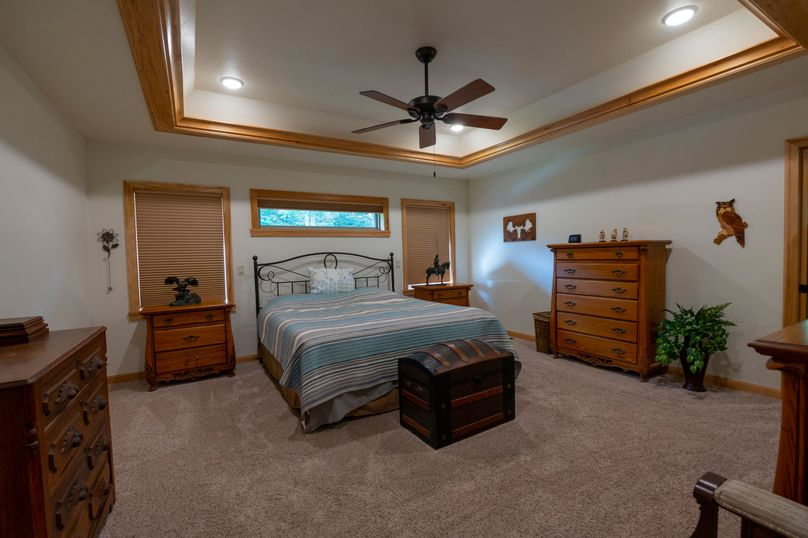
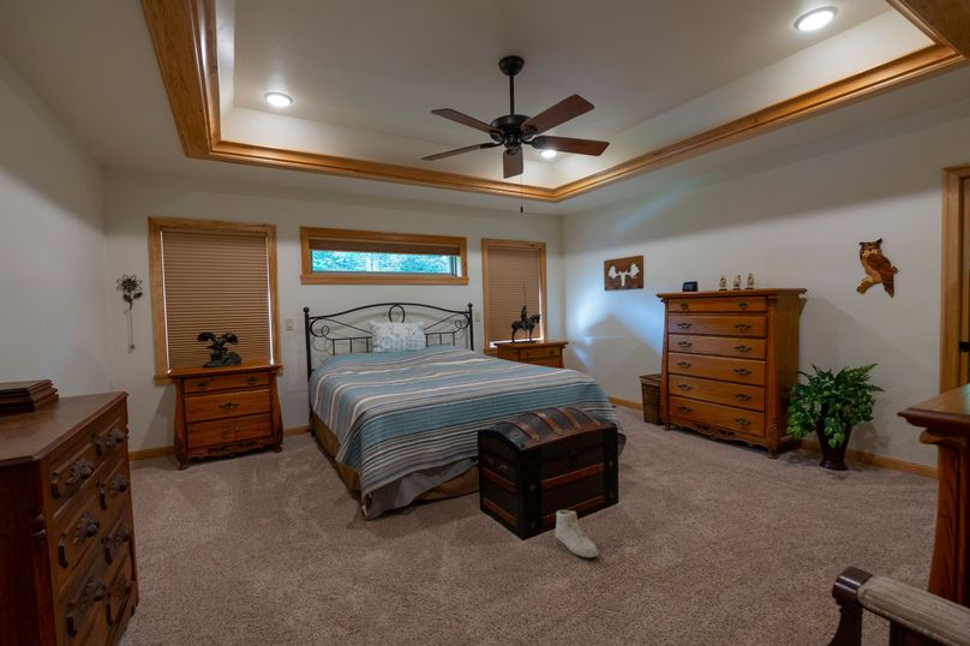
+ sneaker [555,509,599,558]
